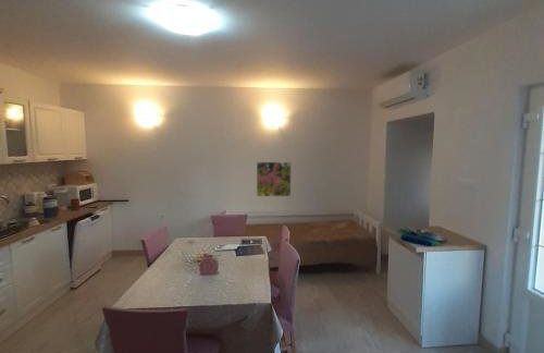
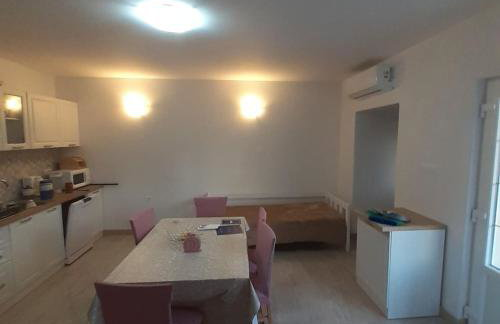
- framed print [256,161,293,197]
